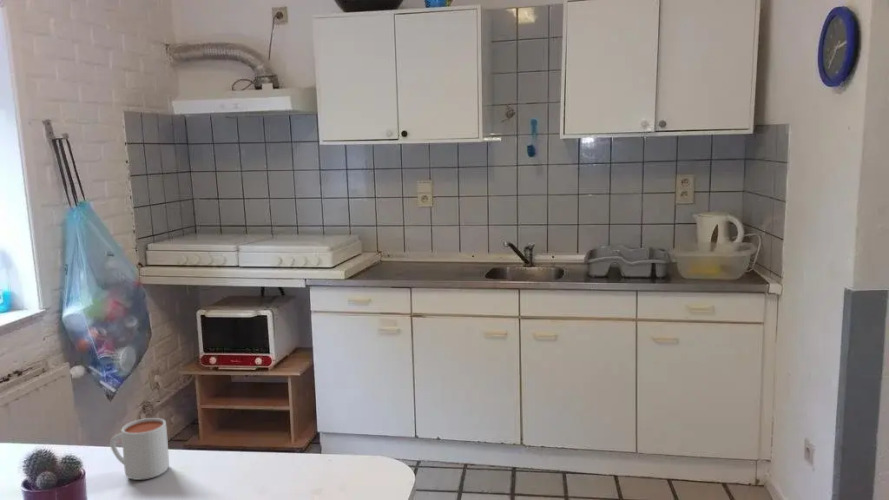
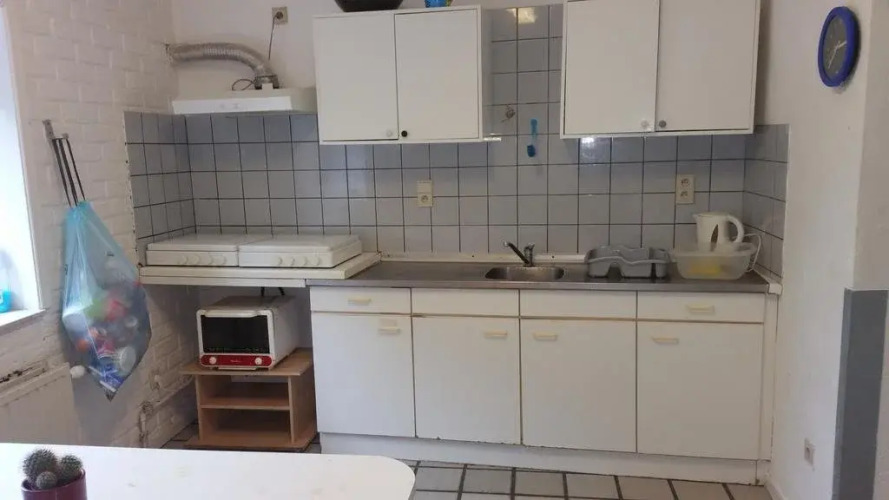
- mug [109,417,170,481]
